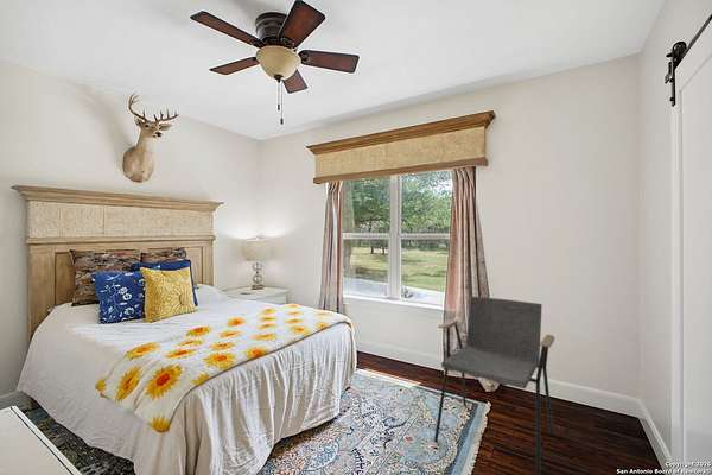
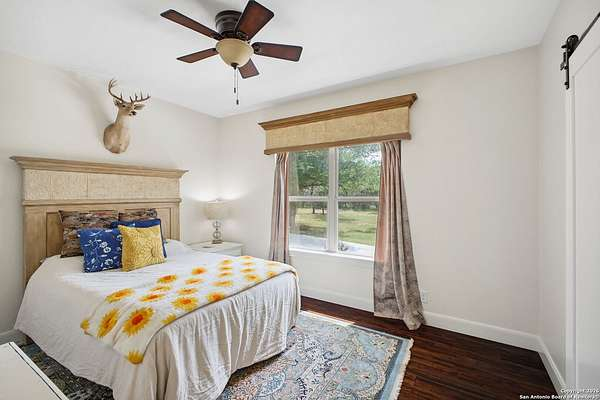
- armchair [433,296,555,475]
